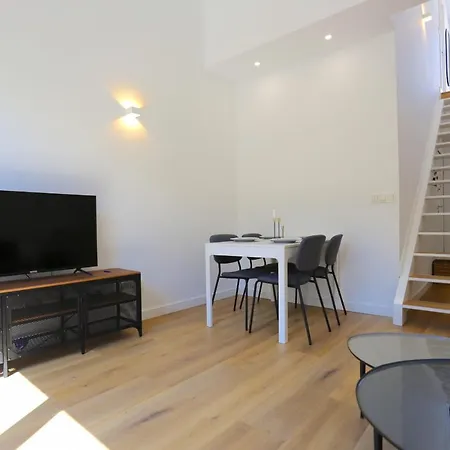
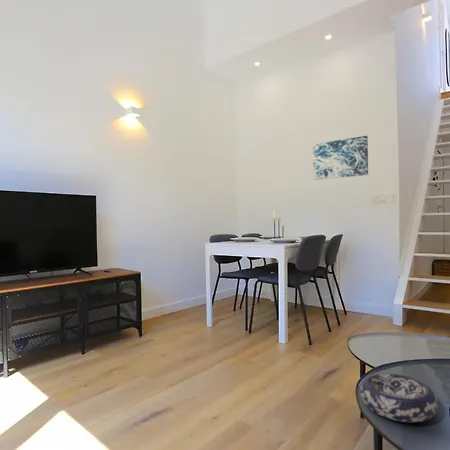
+ wall art [312,135,369,181]
+ decorative bowl [359,373,439,423]
